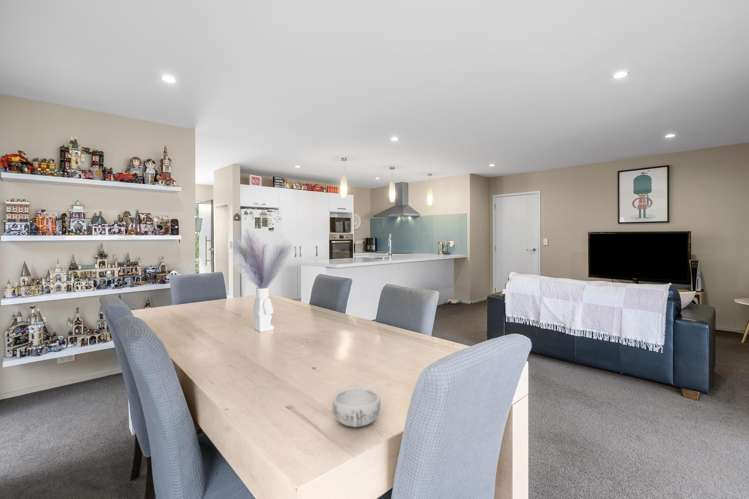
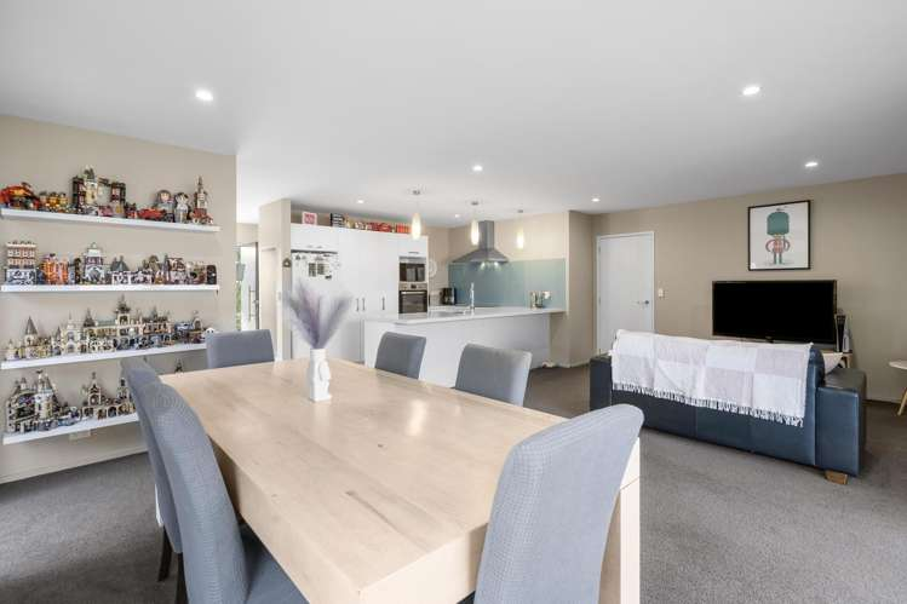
- decorative bowl [331,386,382,428]
